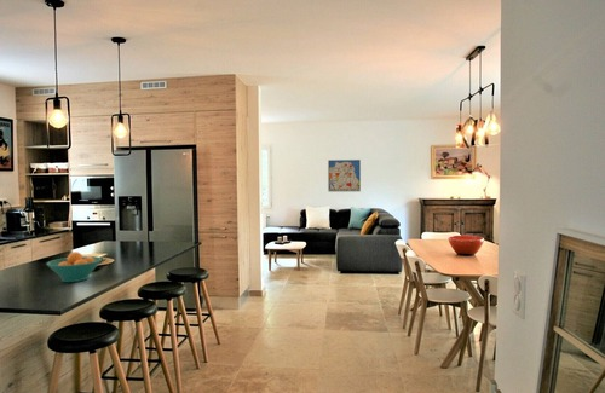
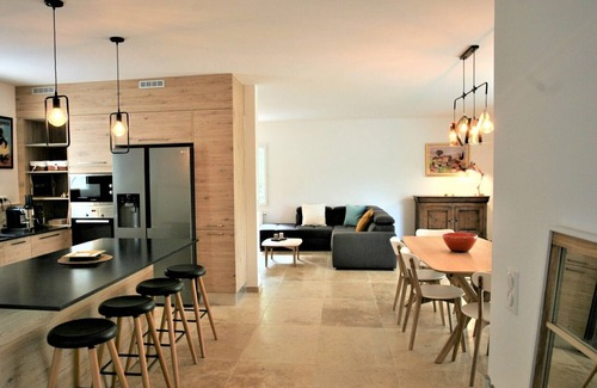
- wall art [327,158,362,192]
- fruit bowl [45,250,103,283]
